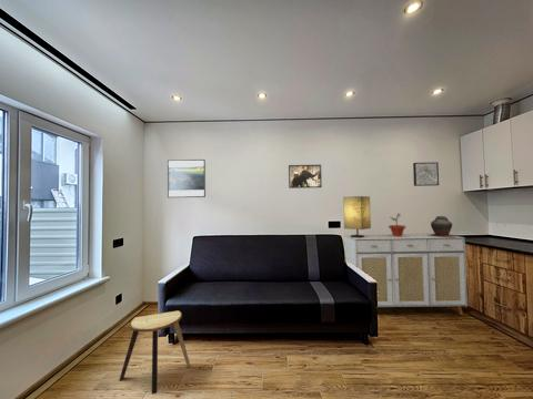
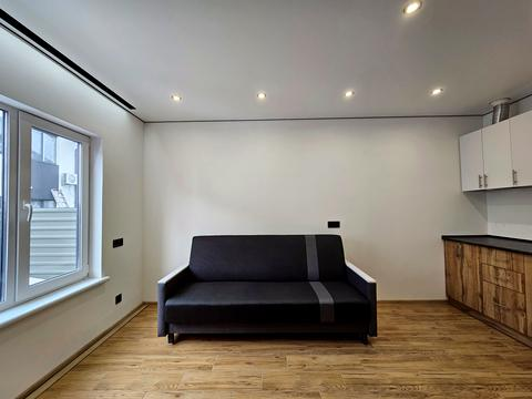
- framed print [288,164,323,190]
- wall art [412,161,440,187]
- potted plant [388,213,408,237]
- ceramic pot [428,215,457,237]
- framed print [167,158,207,198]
- sideboard [343,233,469,316]
- table lamp [342,195,372,238]
- stool [119,309,191,395]
